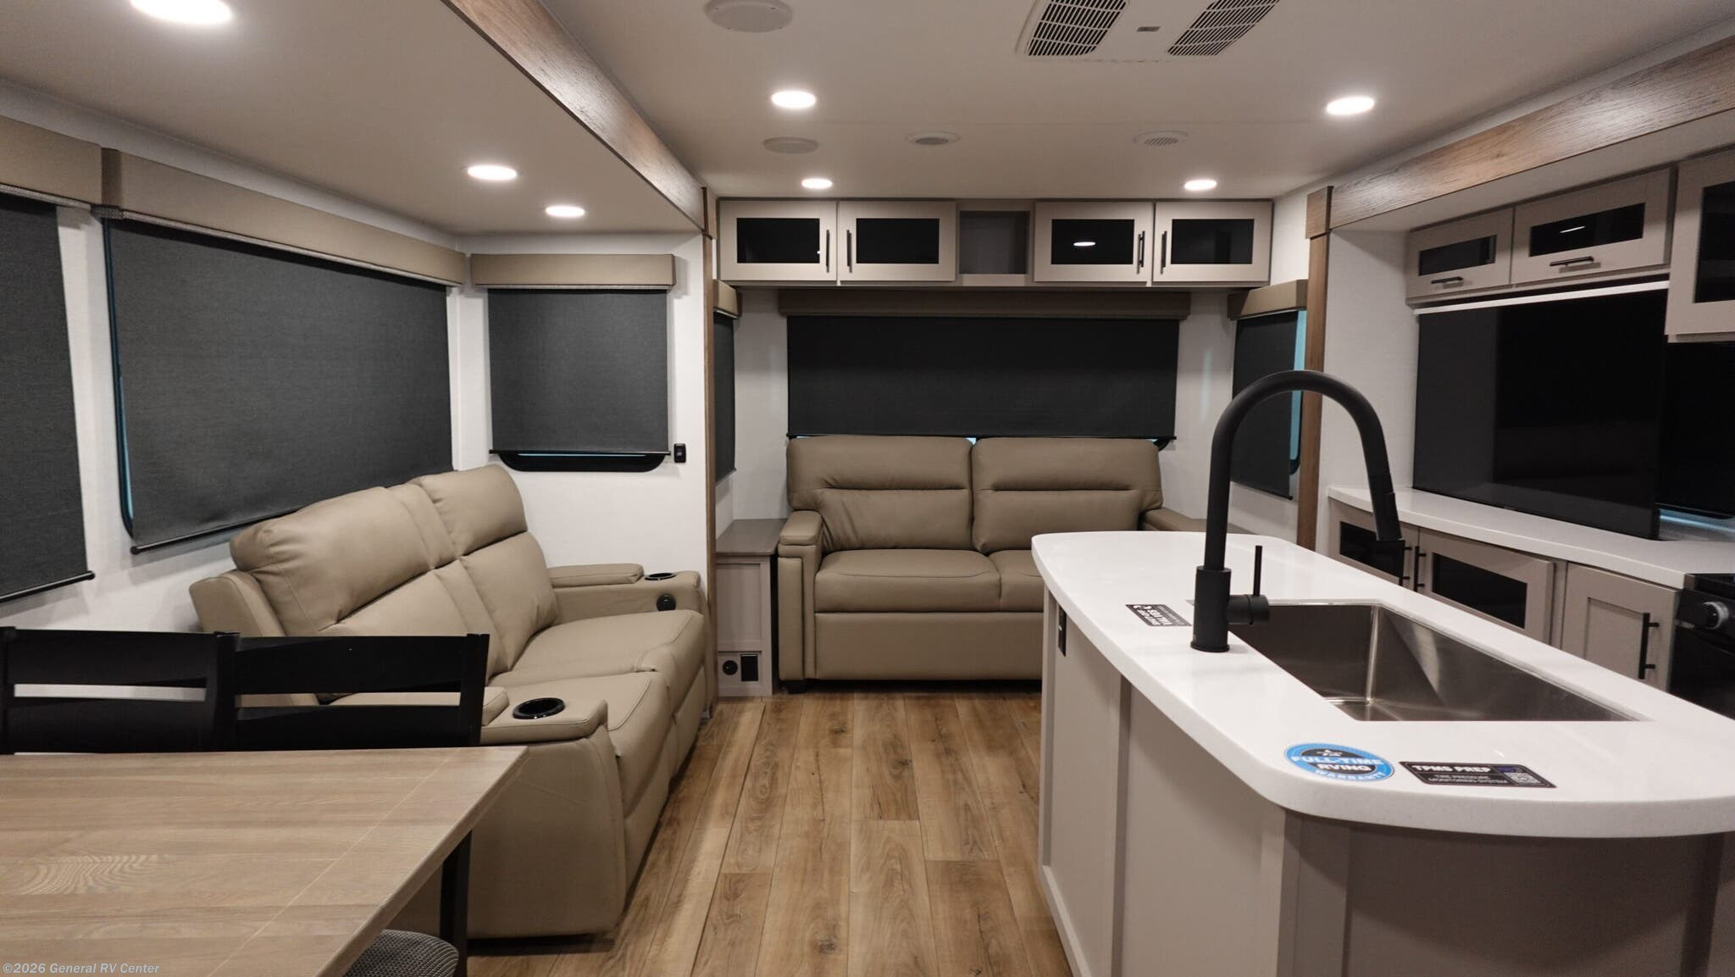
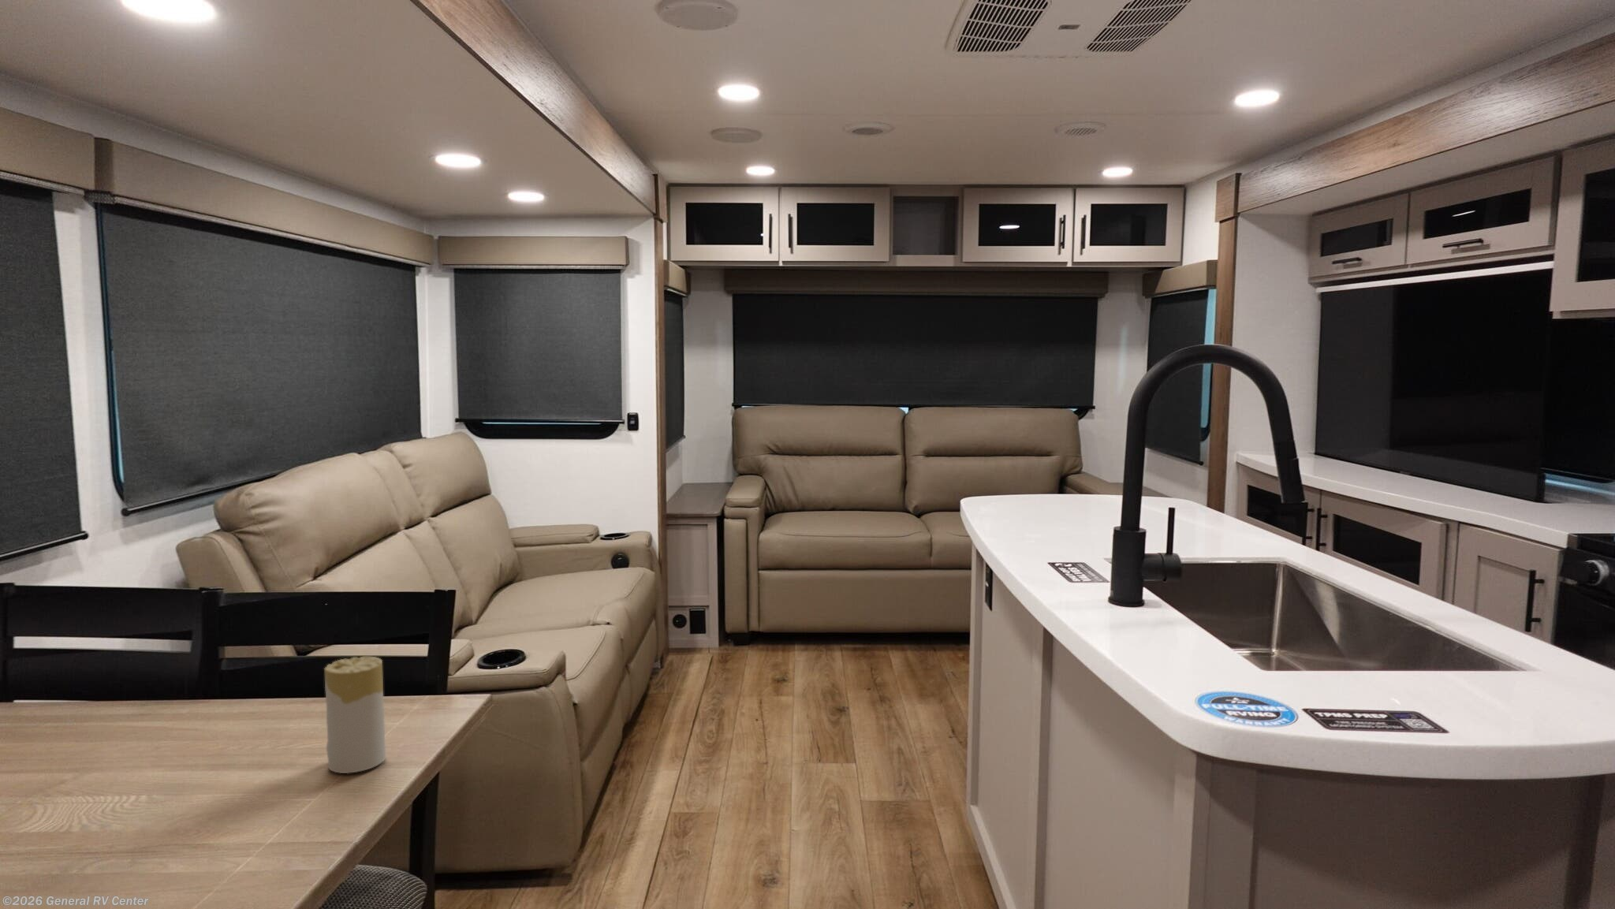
+ candle [323,656,386,774]
